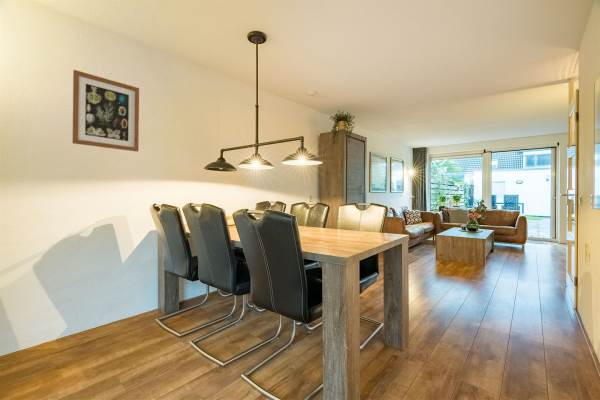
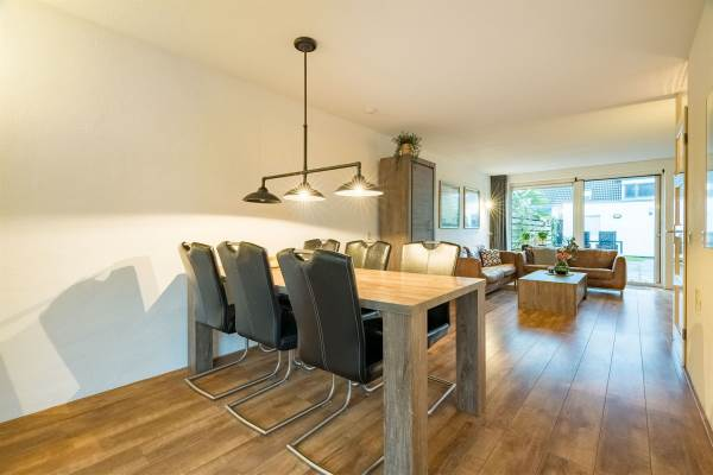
- wall art [72,69,140,153]
